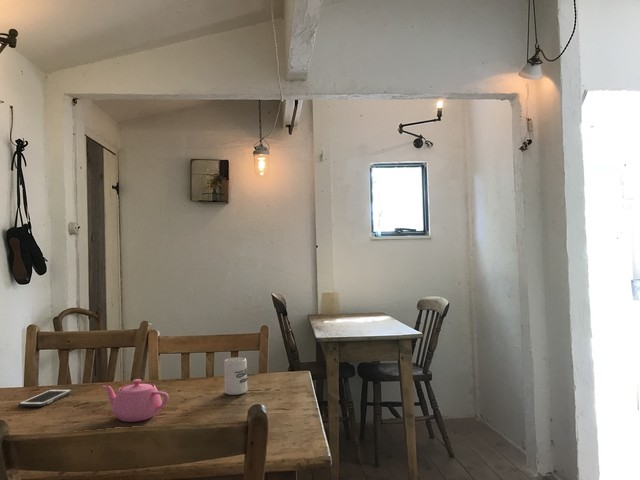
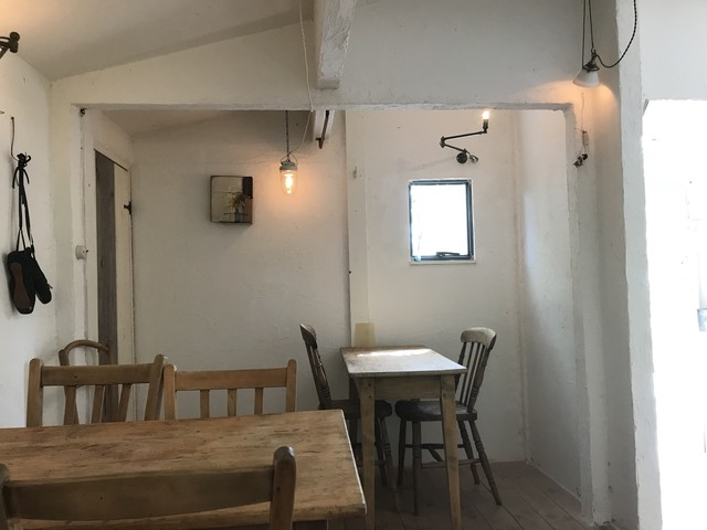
- cell phone [18,388,73,408]
- teapot [102,378,170,423]
- cup [223,356,249,396]
